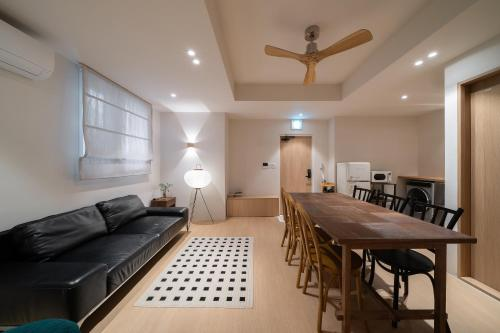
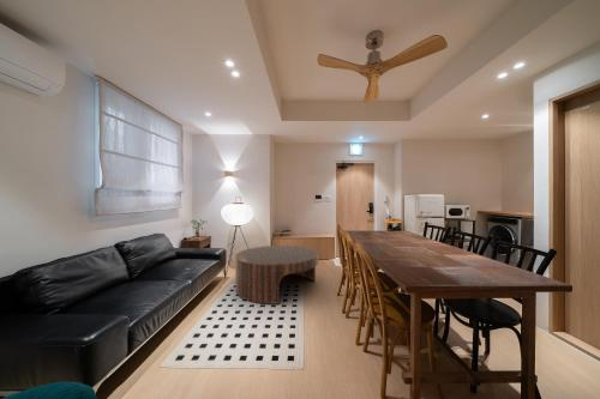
+ coffee table [234,244,319,306]
